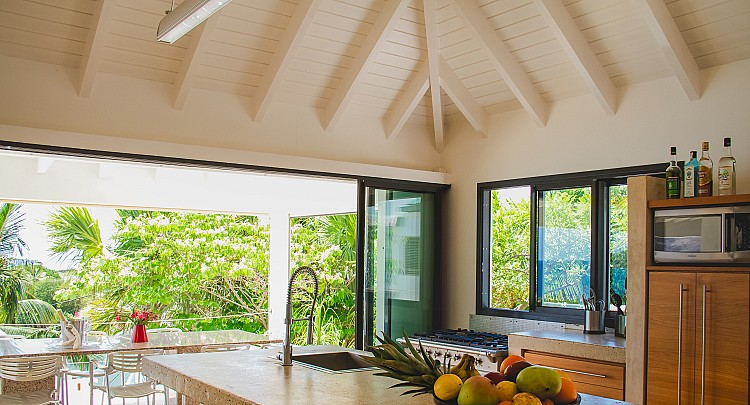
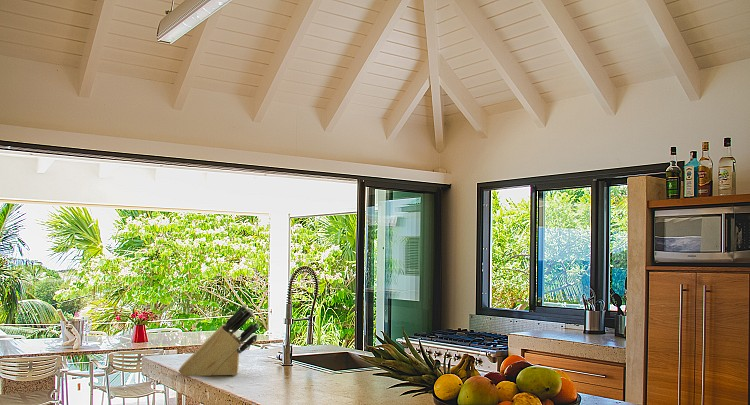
+ knife block [178,304,260,377]
